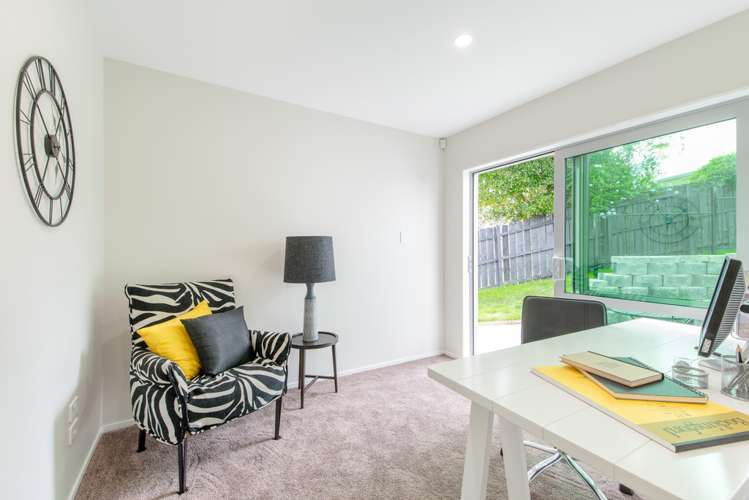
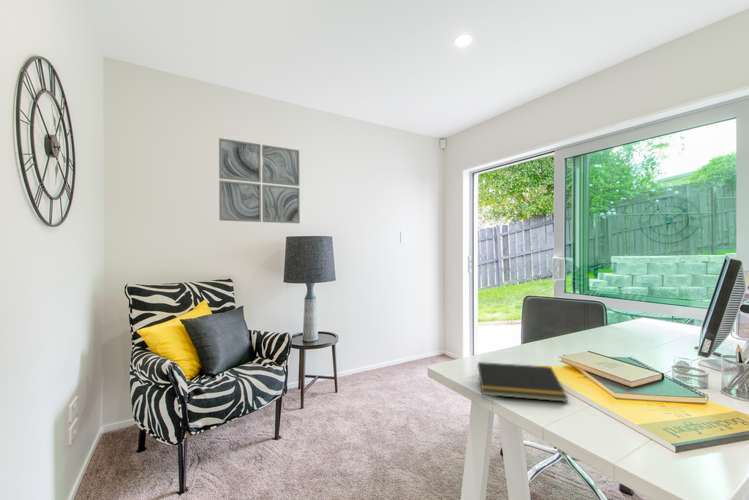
+ notepad [475,361,569,403]
+ wall art [218,137,301,224]
